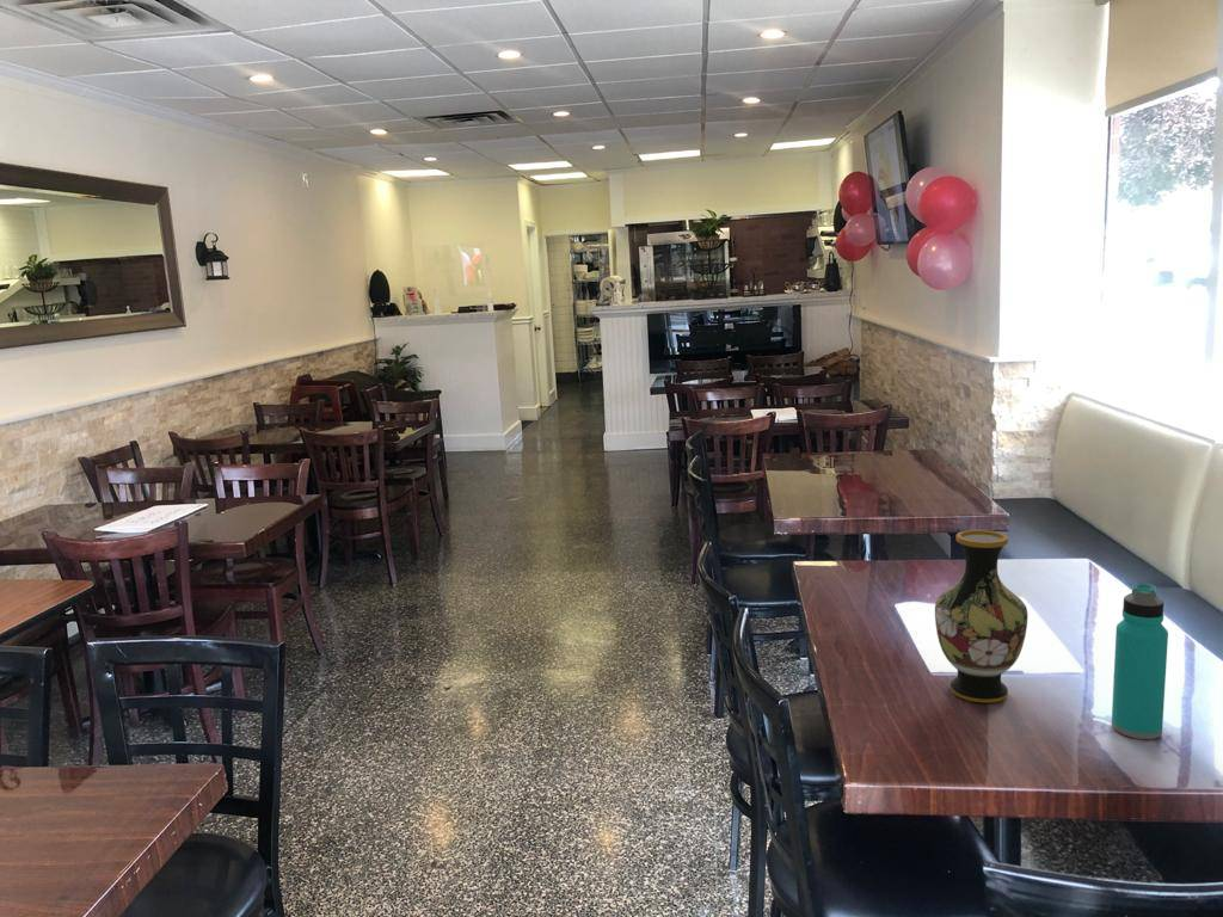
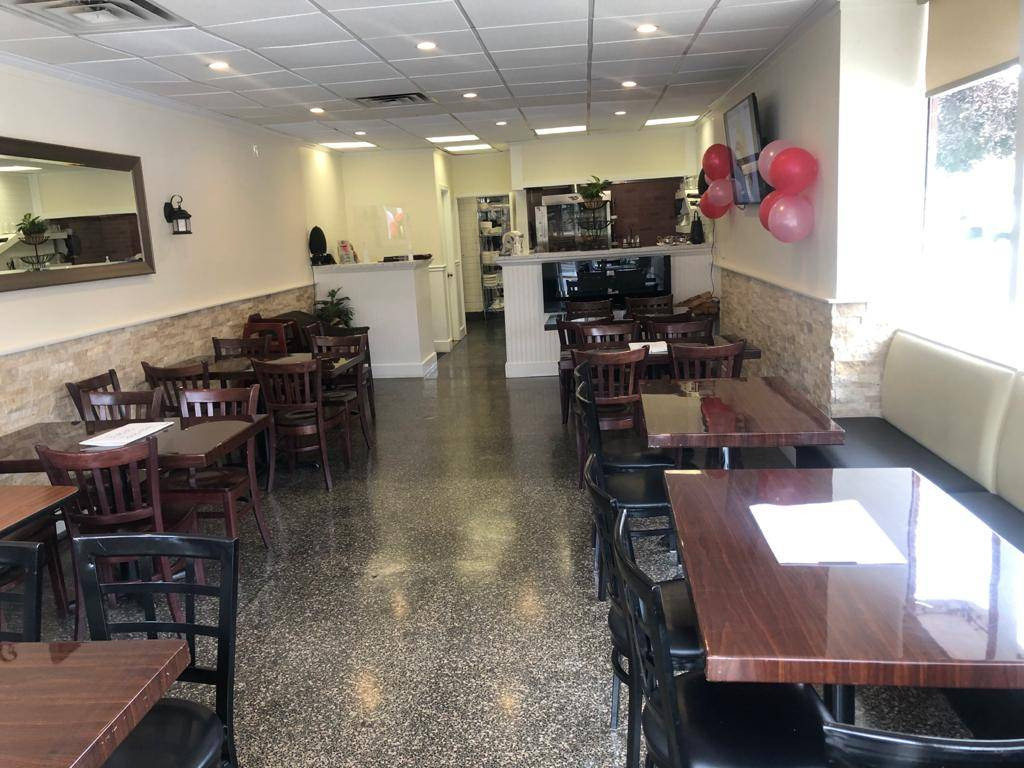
- water bottle [1111,581,1169,740]
- vase [934,529,1028,704]
